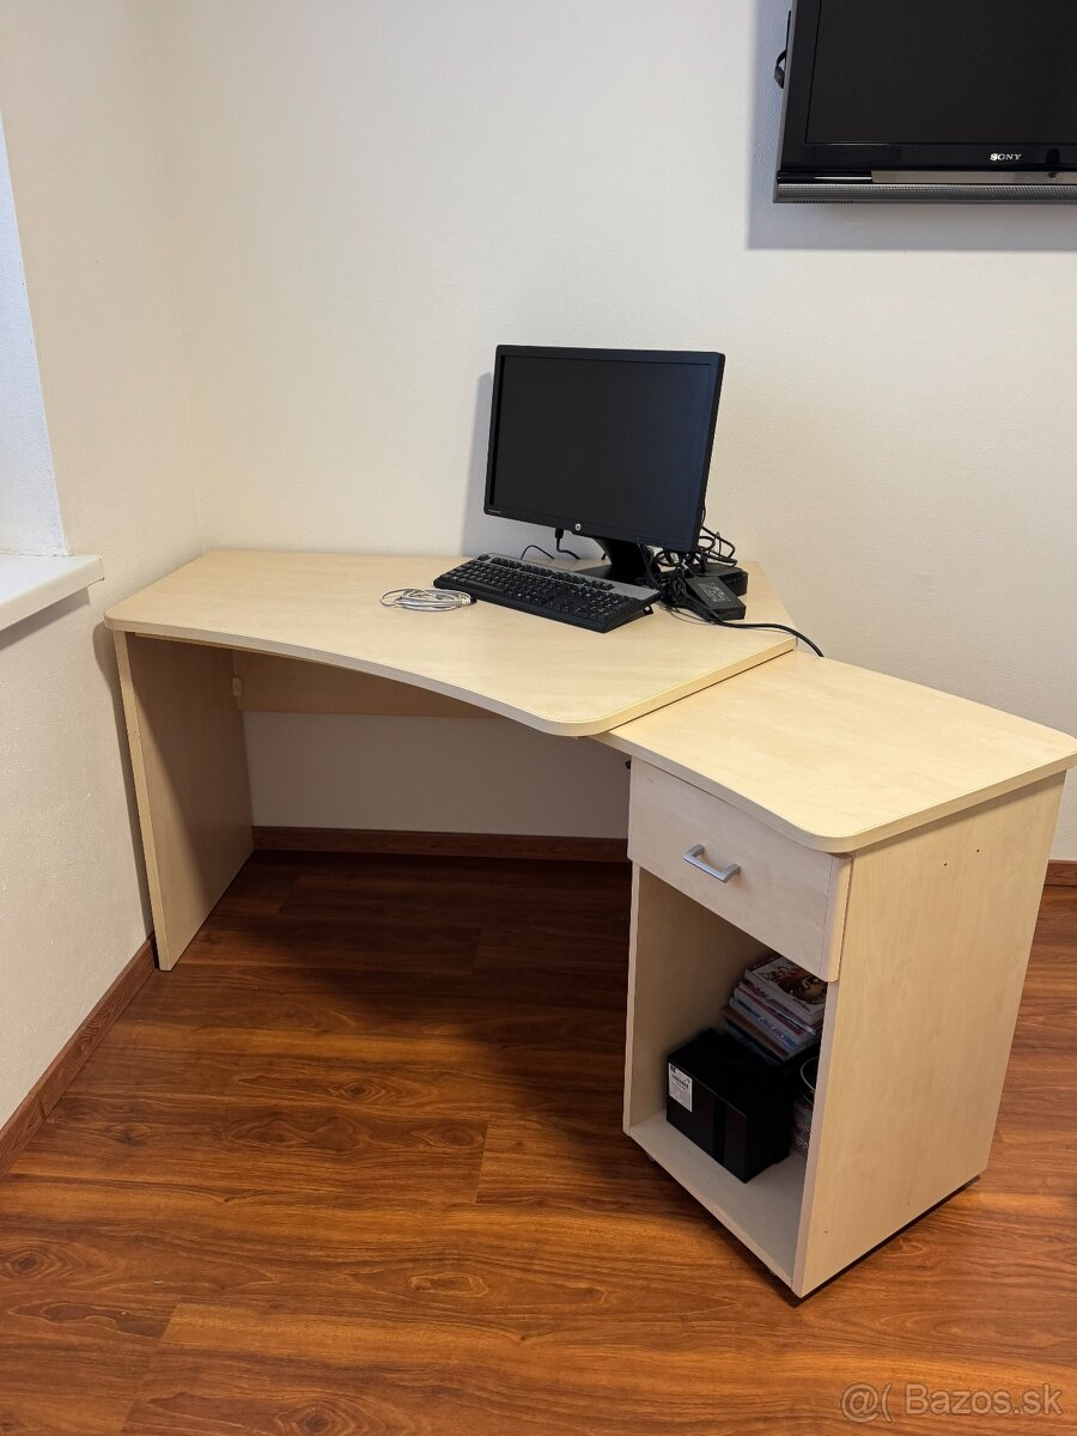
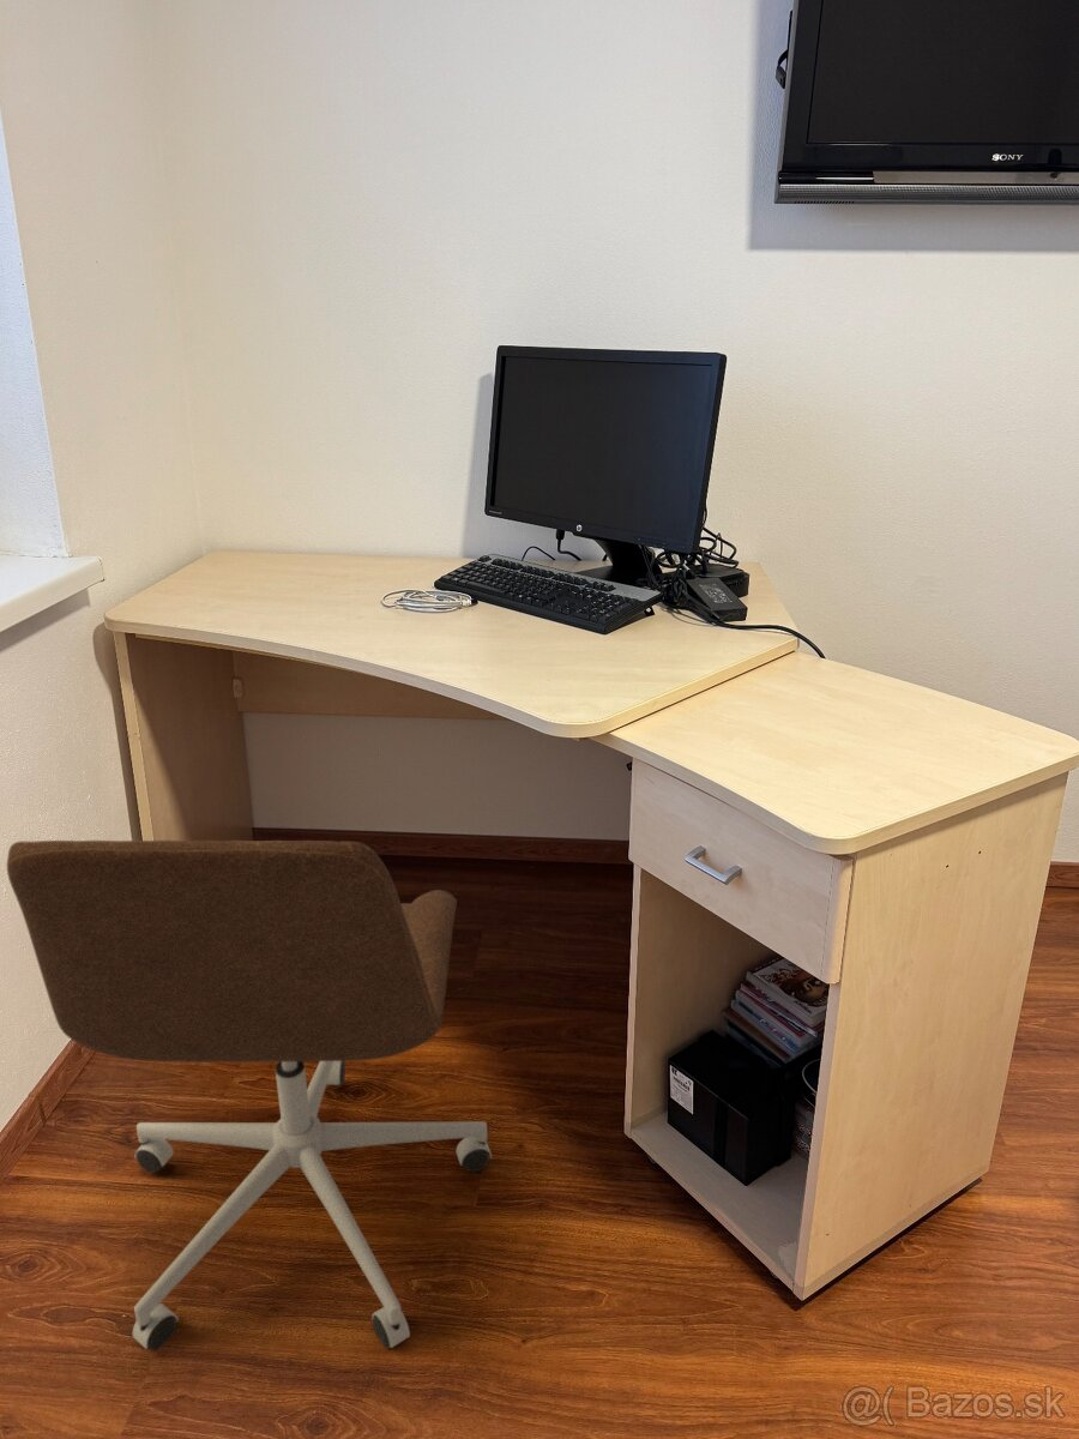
+ office chair [6,839,493,1351]
